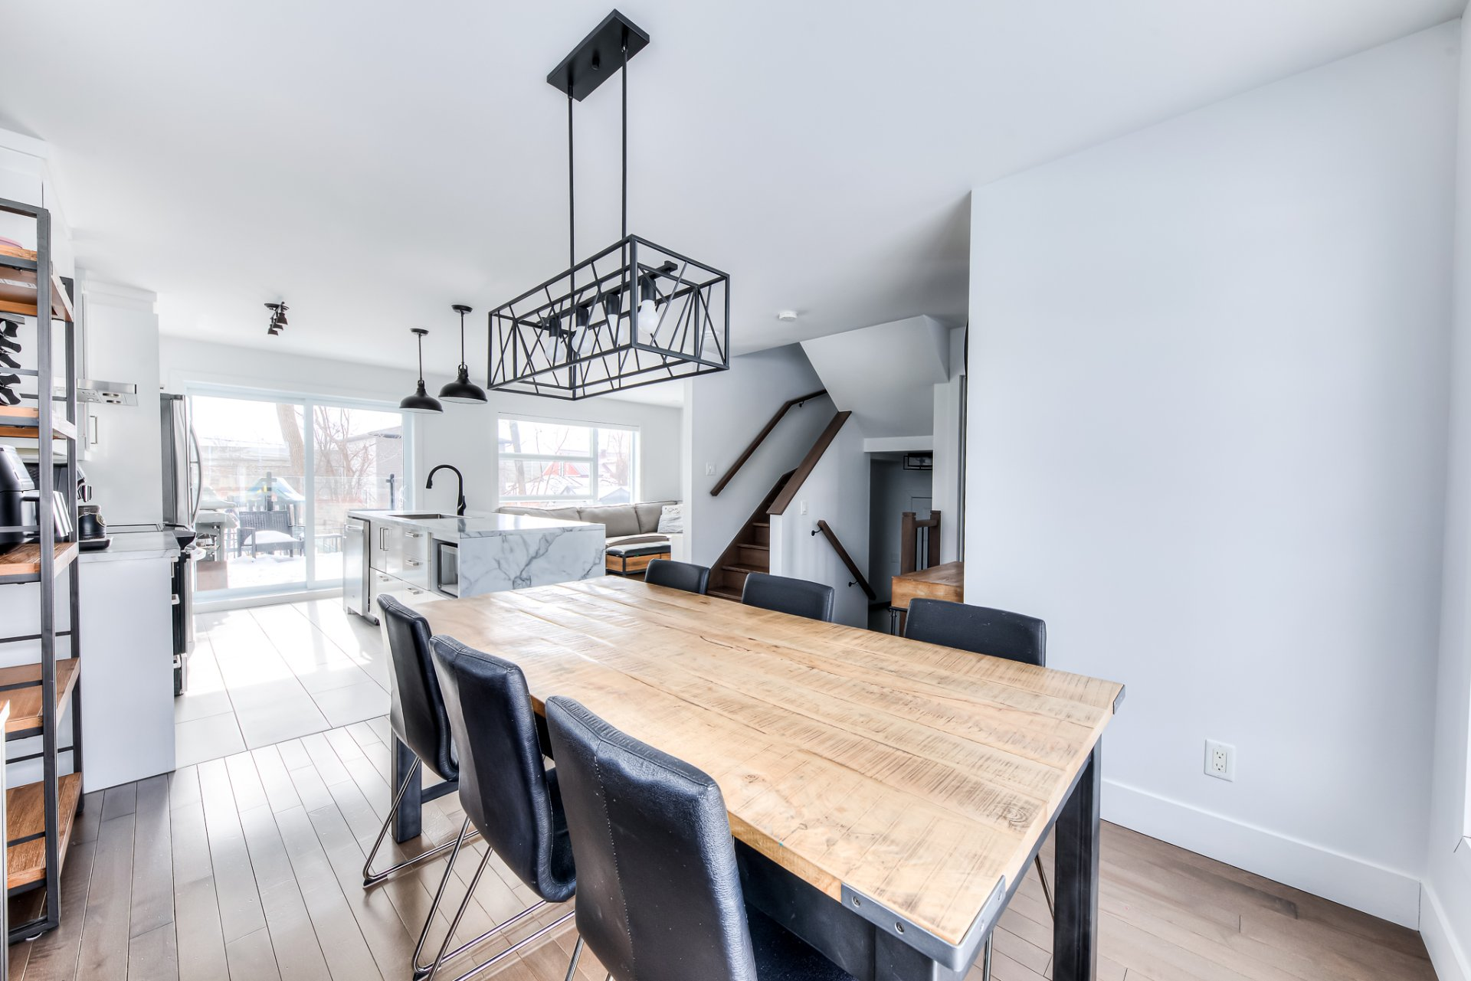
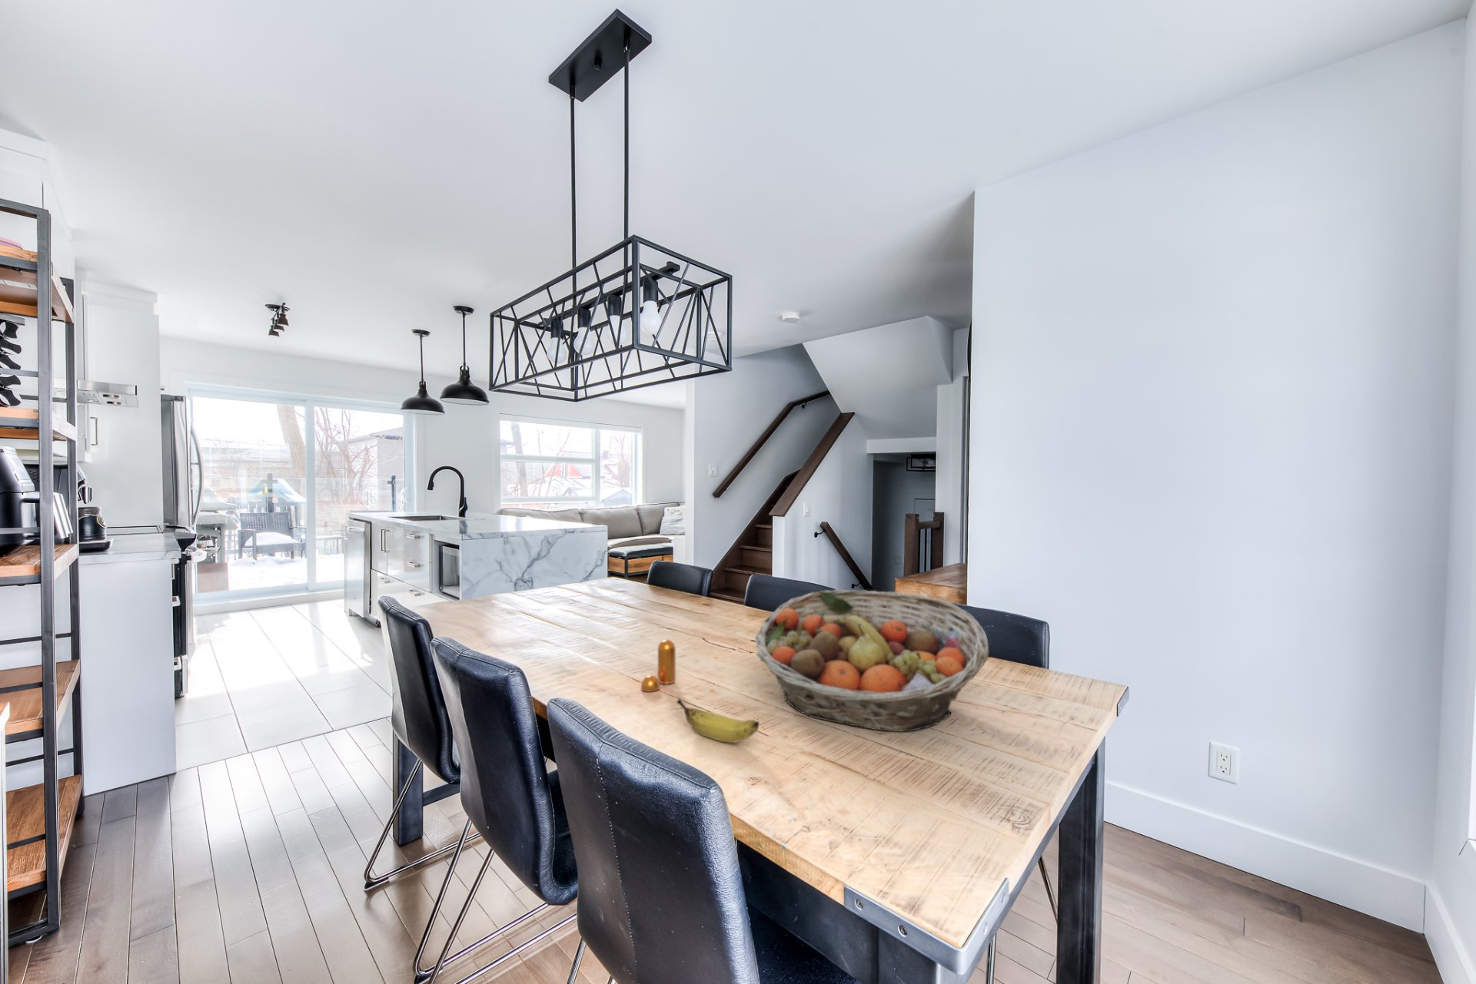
+ banana [676,698,761,743]
+ fruit basket [754,589,989,733]
+ pepper shaker [641,639,677,693]
